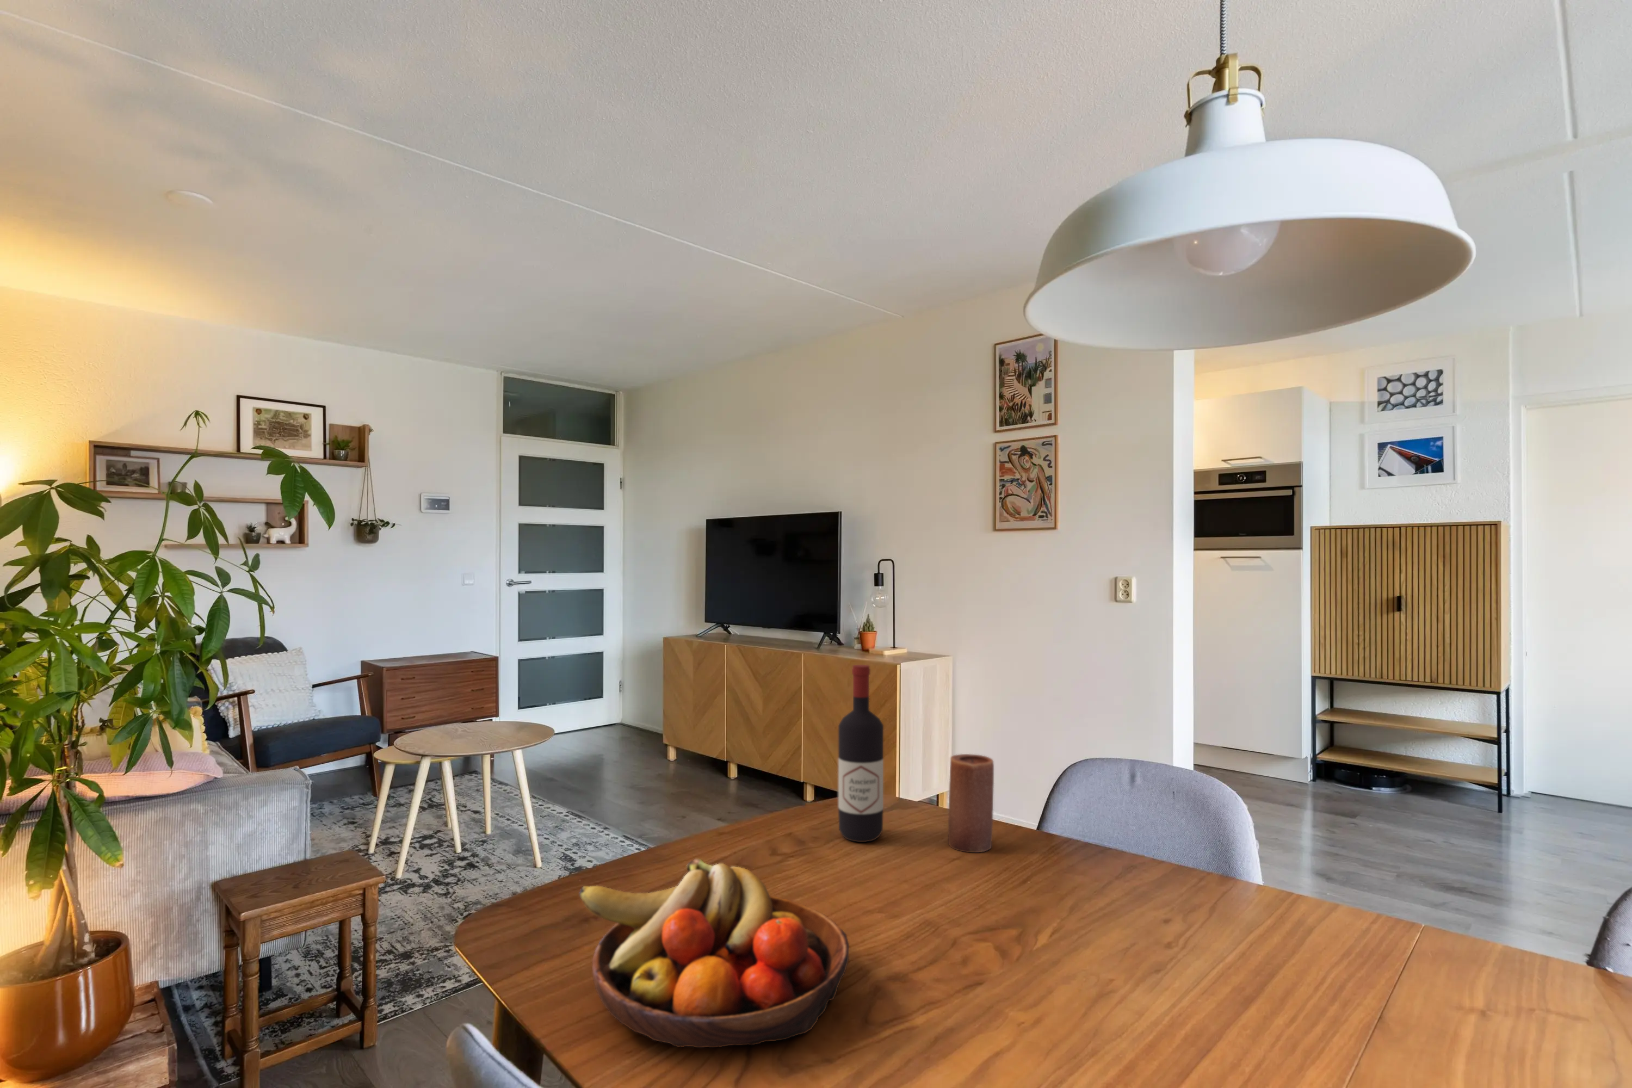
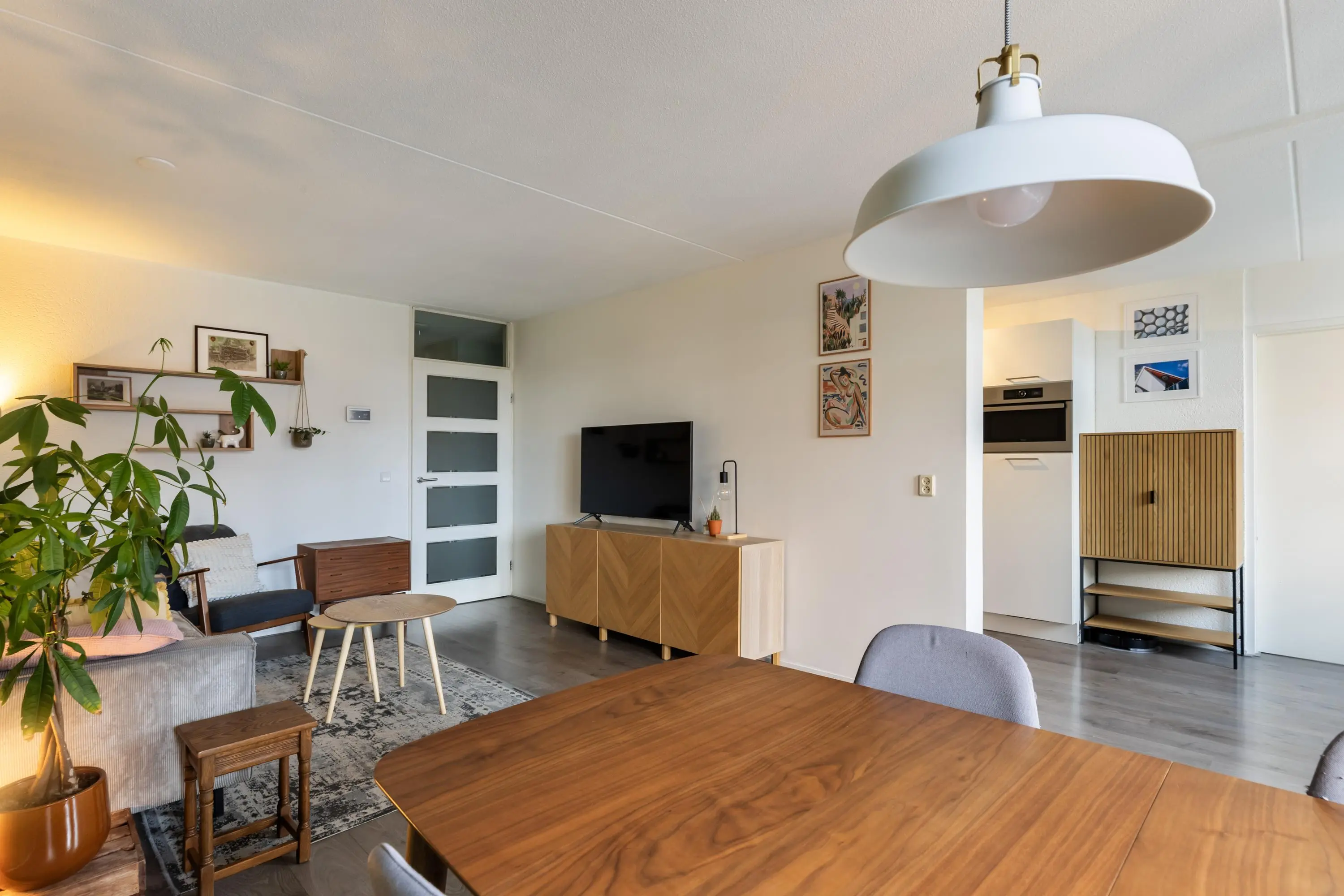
- candle [947,753,994,852]
- wine bottle [838,664,884,843]
- fruit bowl [579,857,850,1048]
